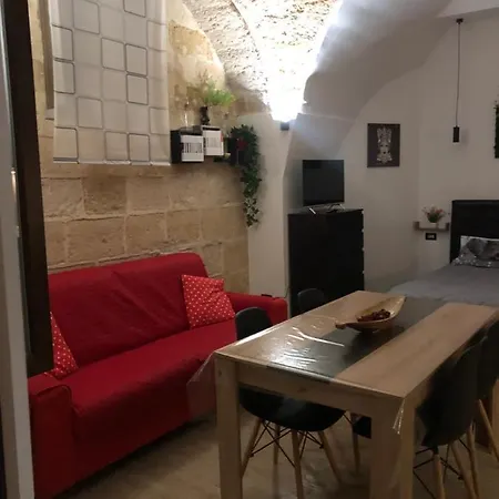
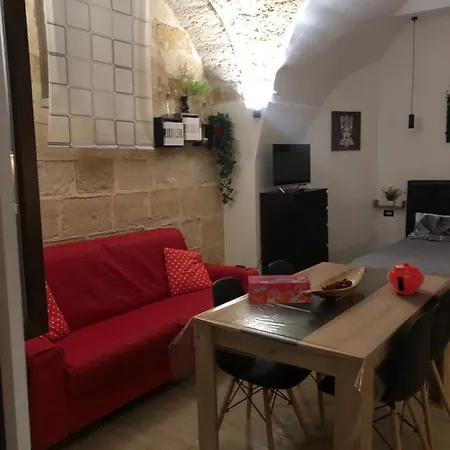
+ tissue box [247,274,311,305]
+ teapot [387,261,426,296]
